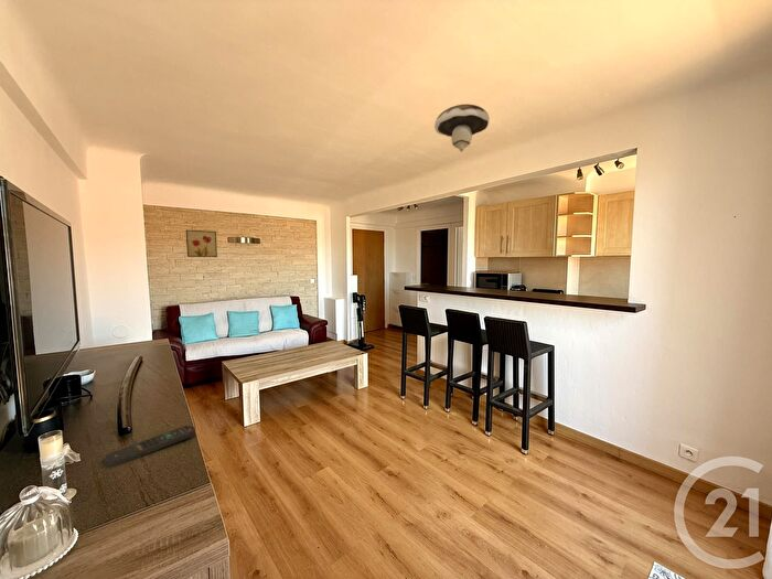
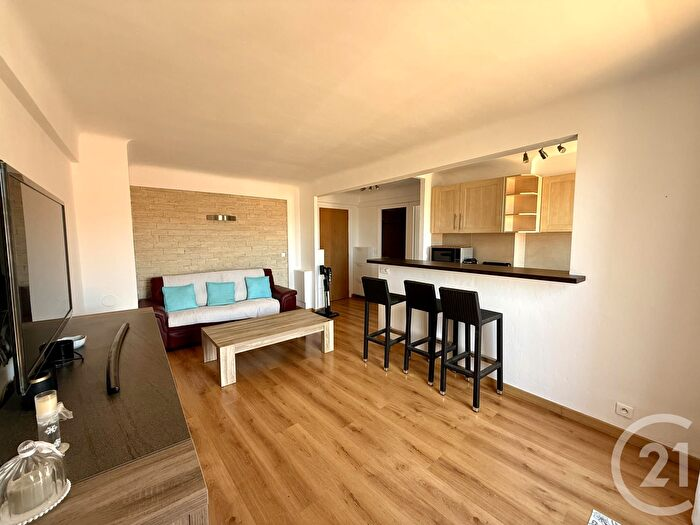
- remote control [104,425,196,468]
- mushroom [433,104,491,153]
- wall art [185,228,218,258]
